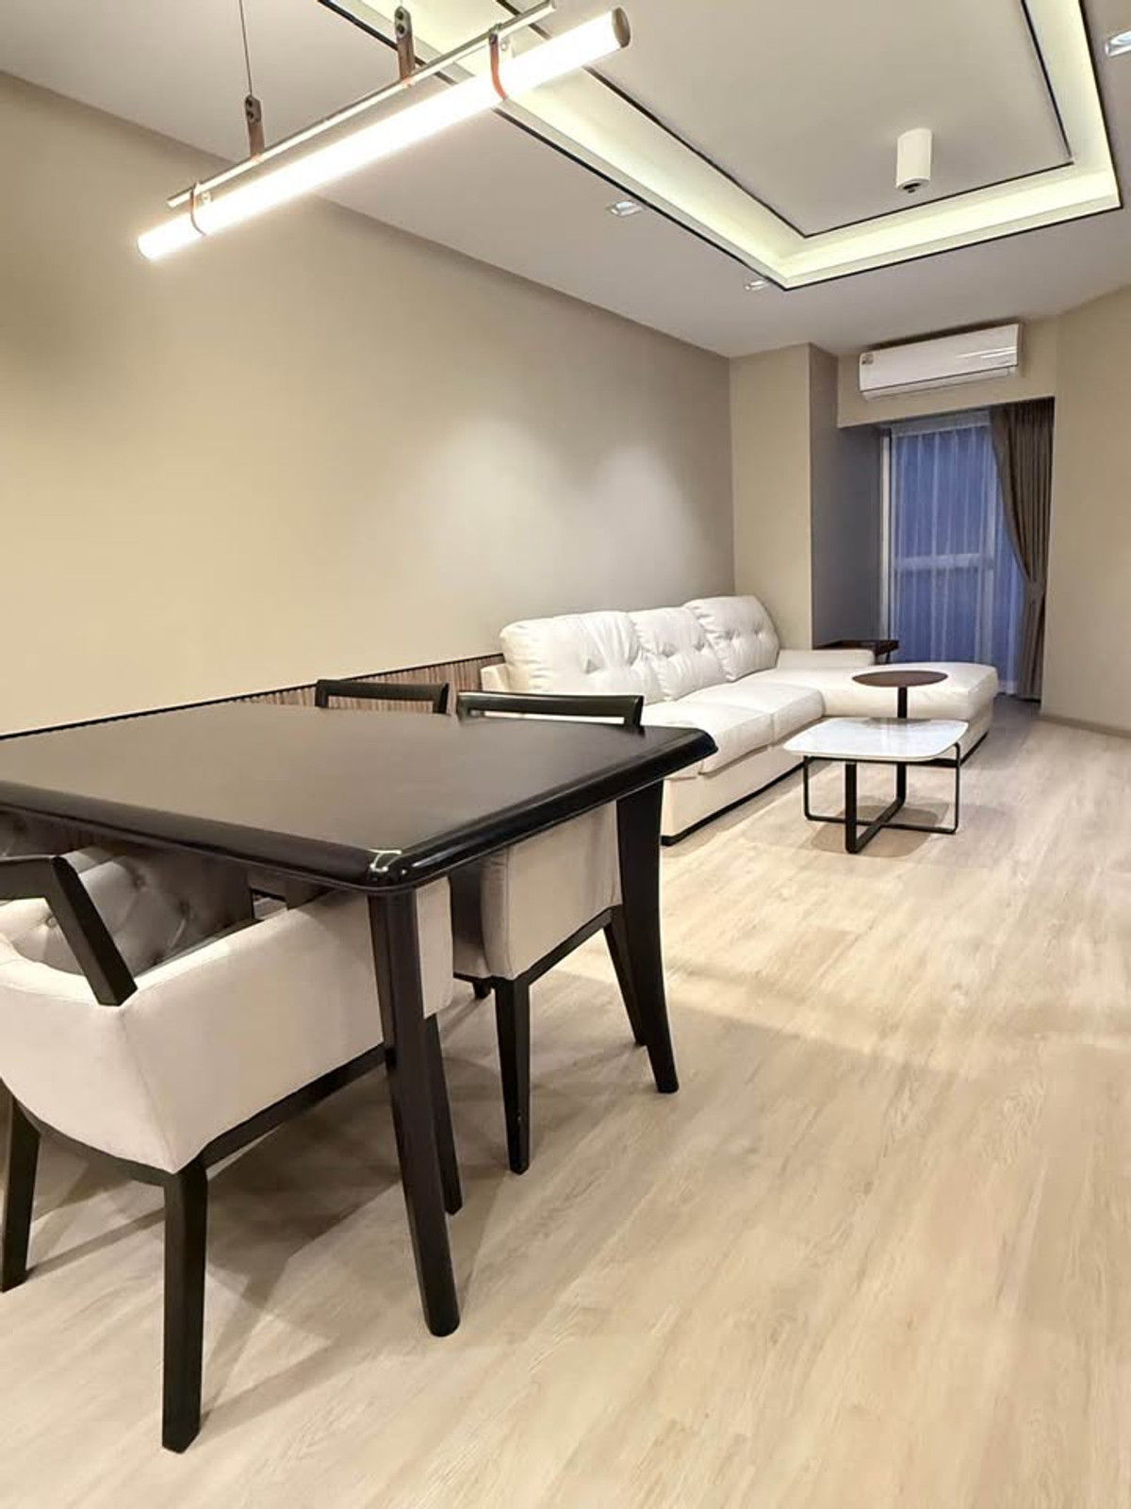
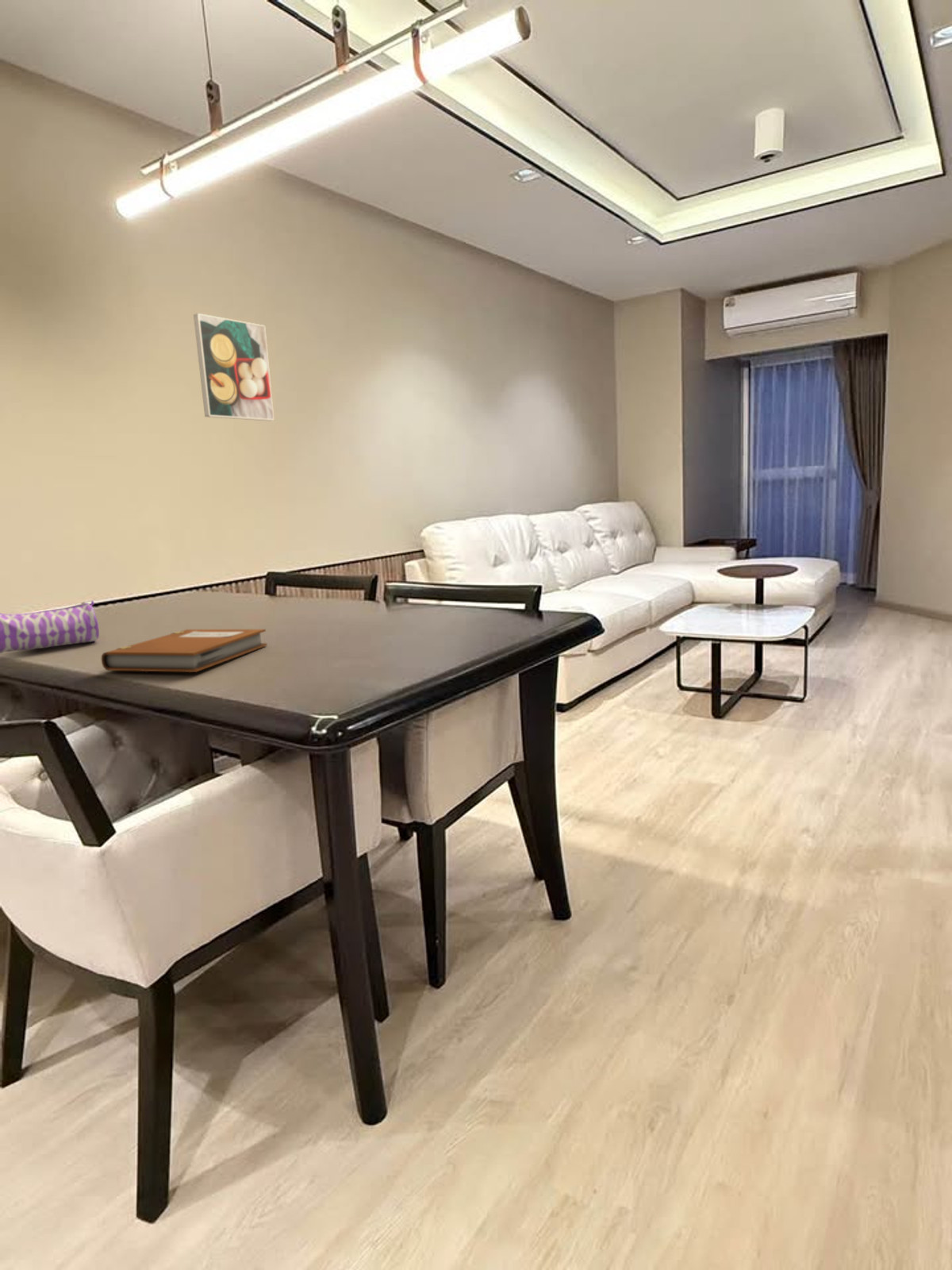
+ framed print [193,313,274,421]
+ pencil case [0,600,100,654]
+ notebook [101,629,268,673]
